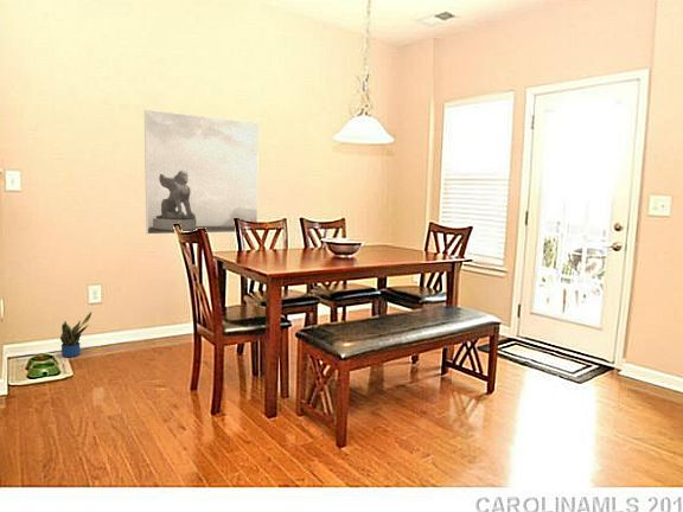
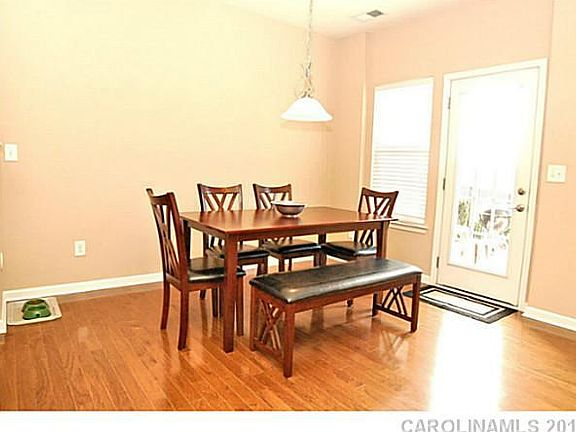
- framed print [143,109,260,235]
- potted plant [59,311,92,358]
